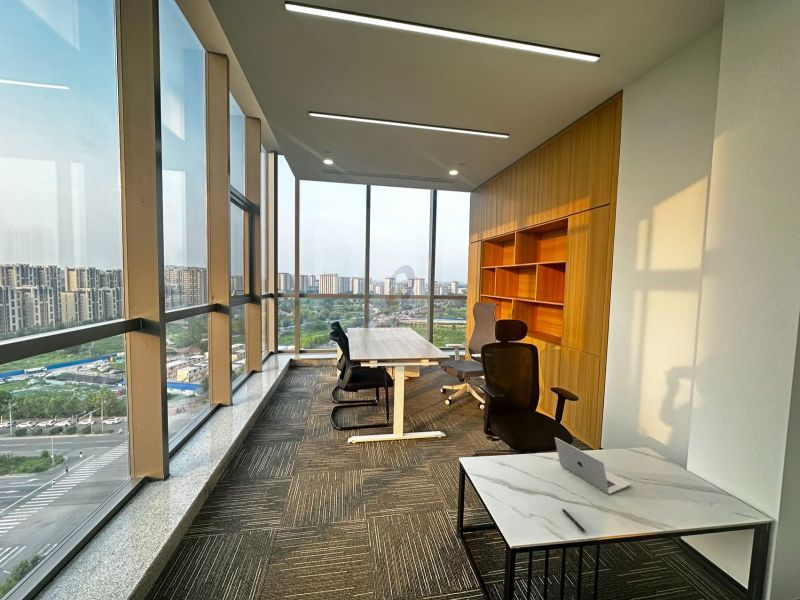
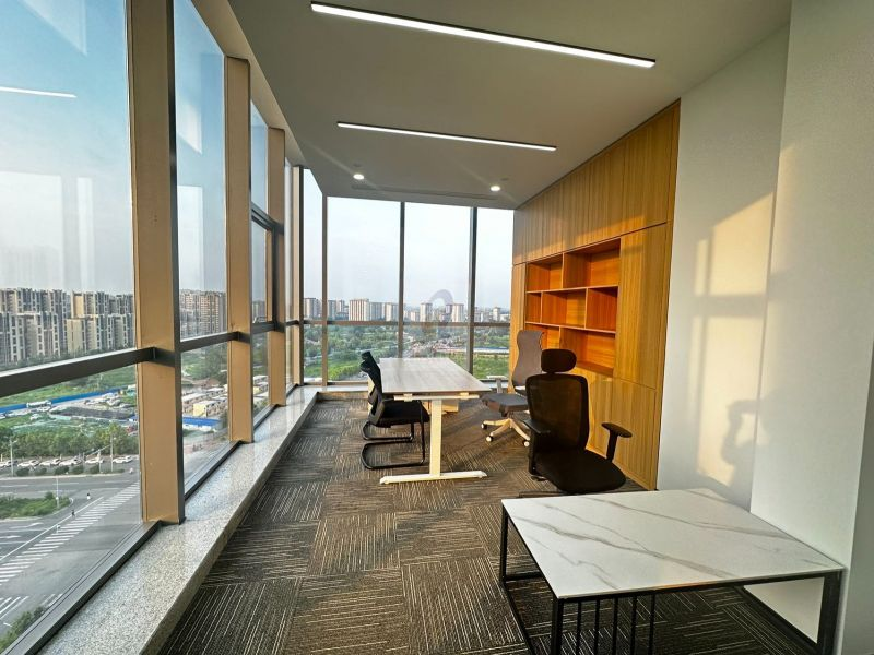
- pen [561,508,587,534]
- laptop [554,436,632,495]
